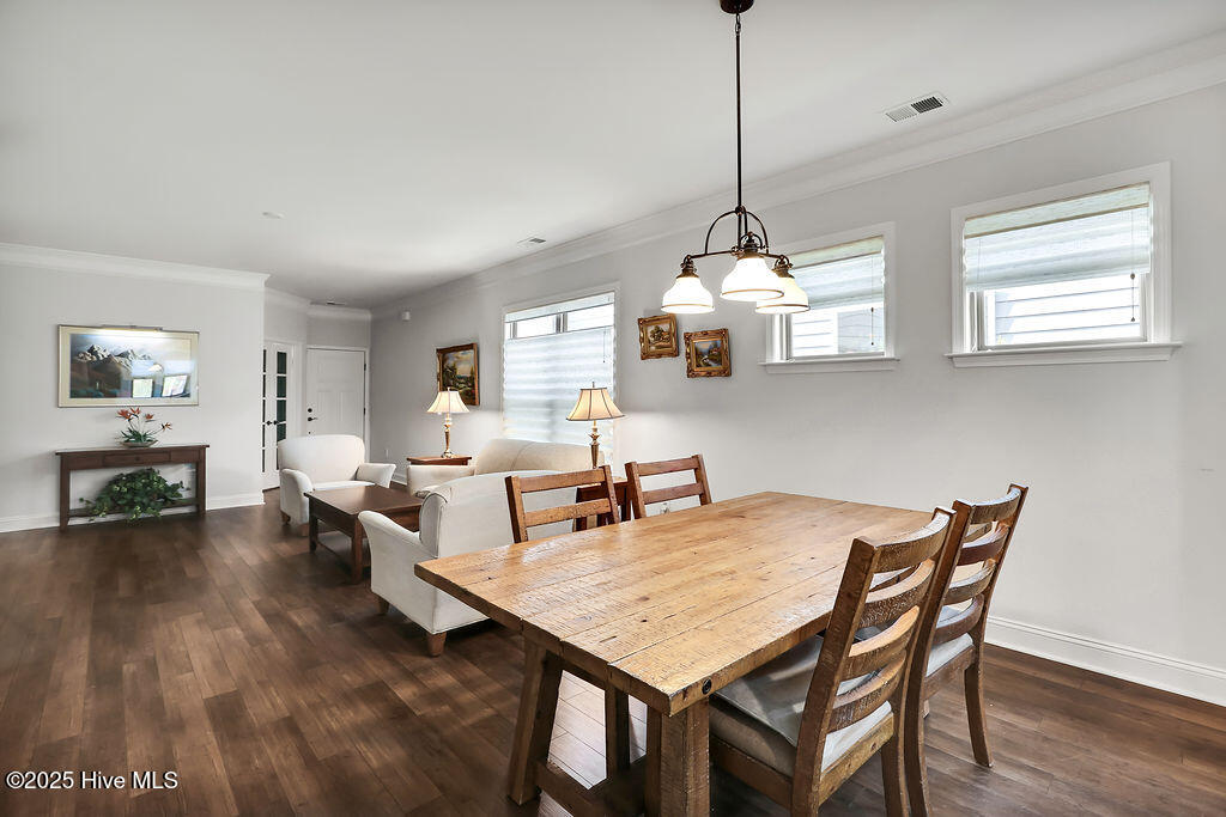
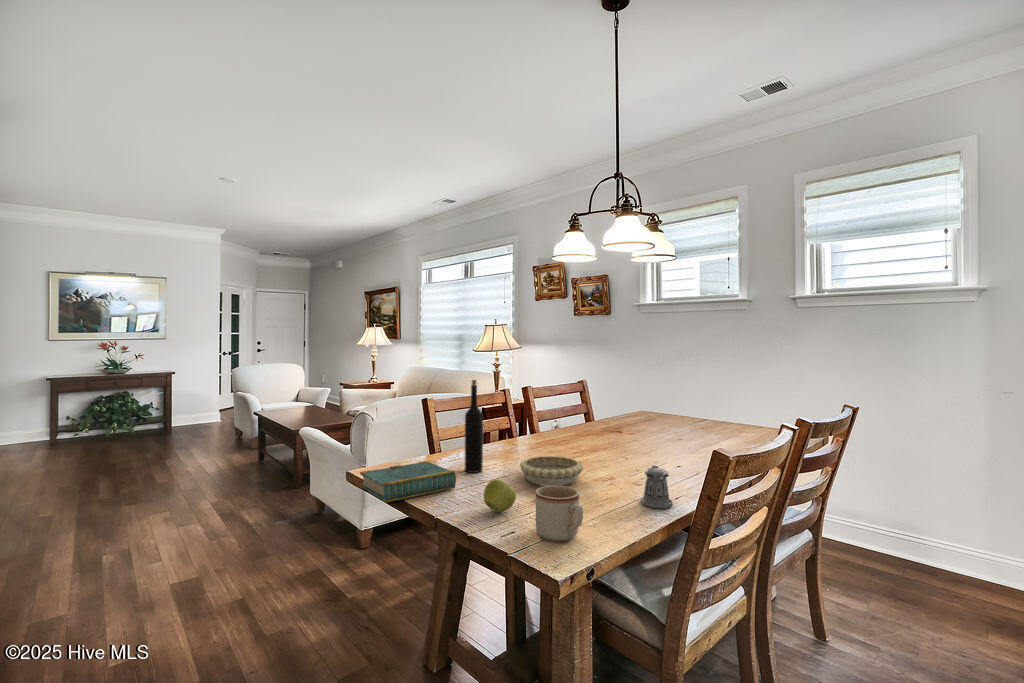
+ pepper shaker [640,464,674,509]
+ apple [483,478,517,513]
+ wine bottle [464,379,484,474]
+ mug [535,485,584,542]
+ decorative bowl [519,455,584,486]
+ book [359,460,457,504]
